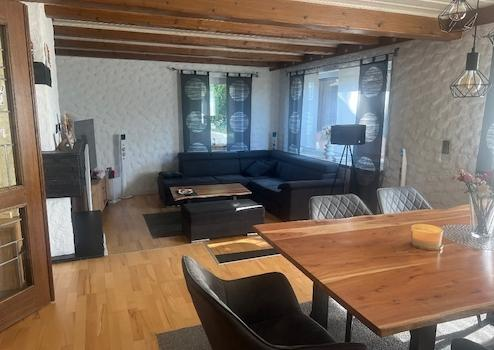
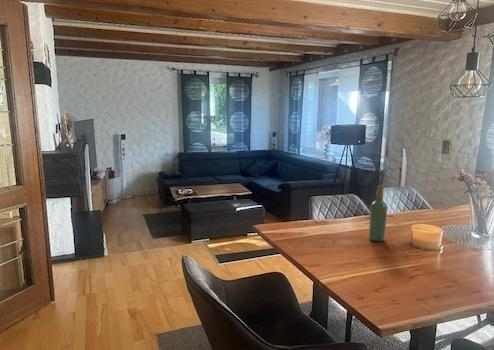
+ wine bottle [368,185,388,242]
